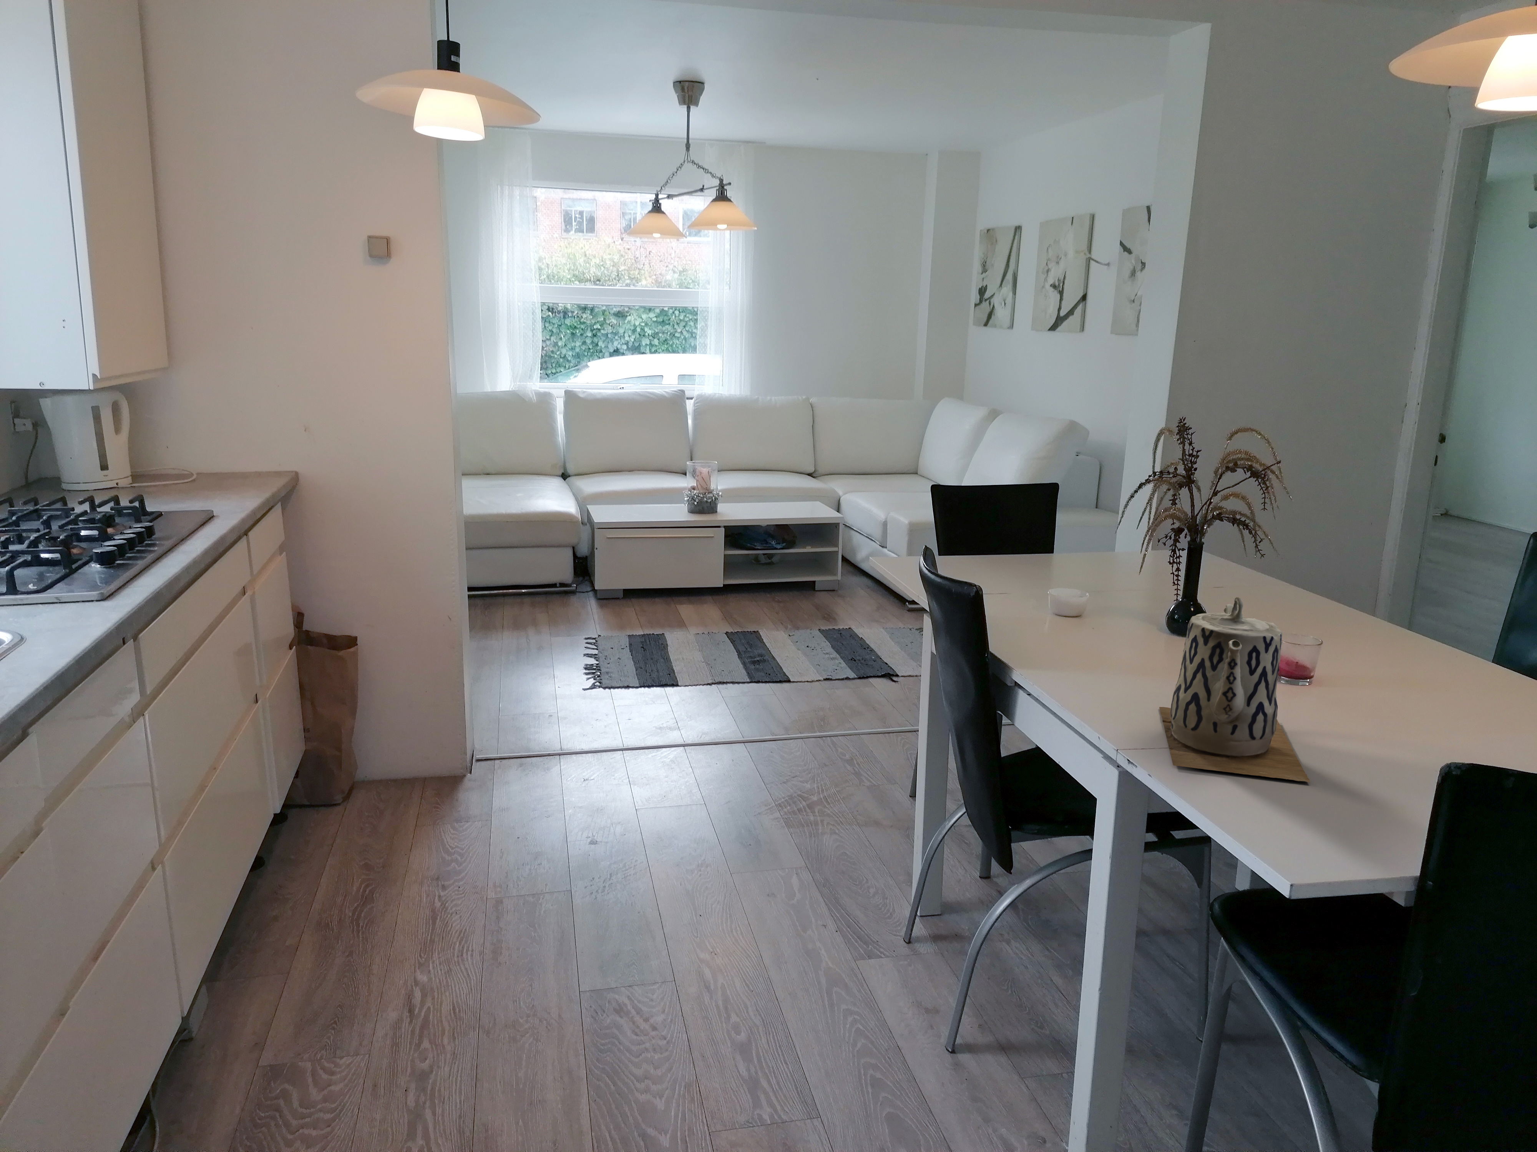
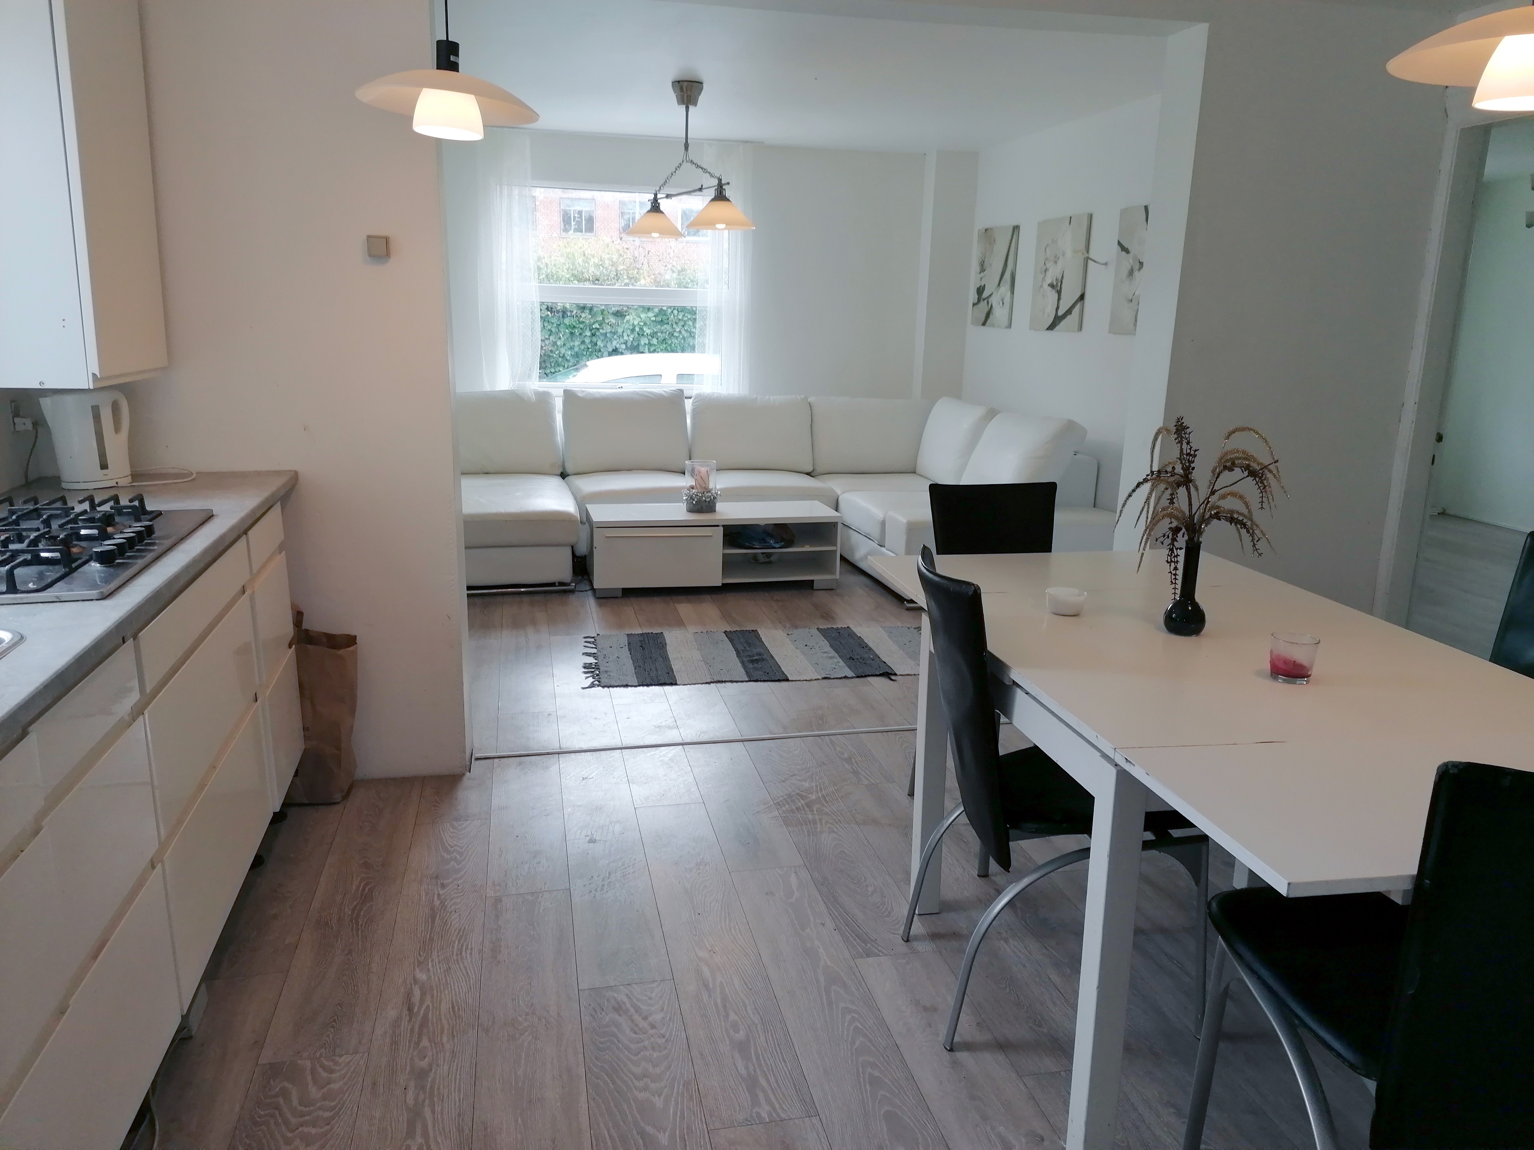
- teapot [1159,597,1311,783]
